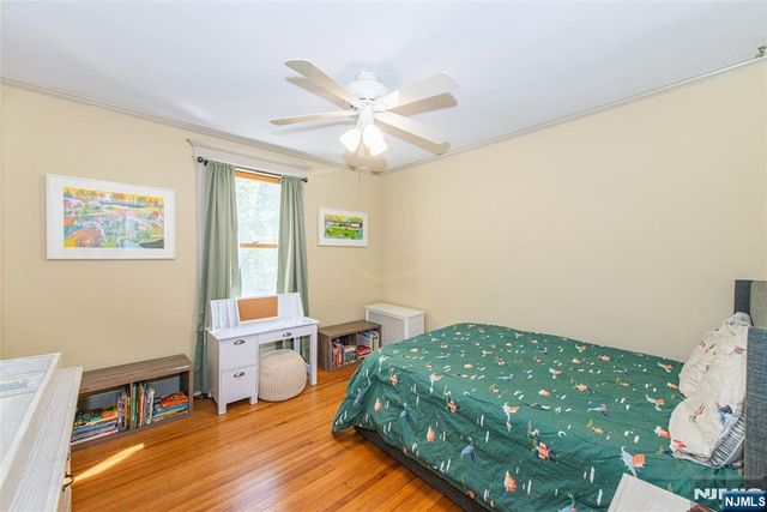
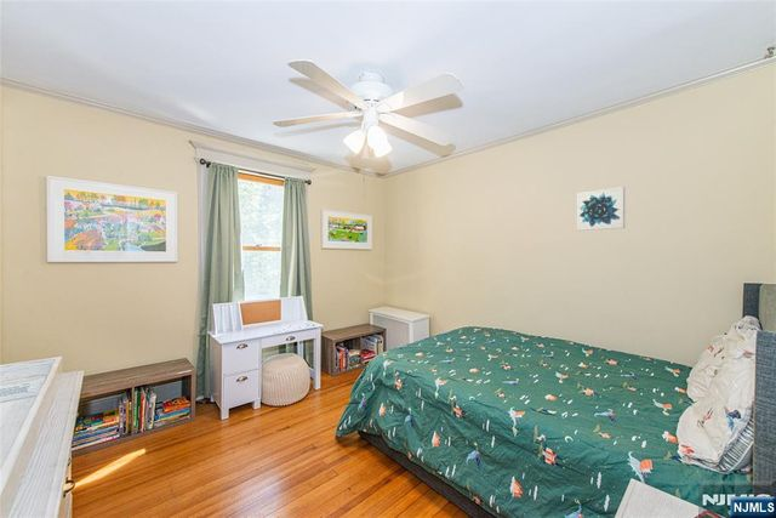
+ wall art [576,186,626,232]
